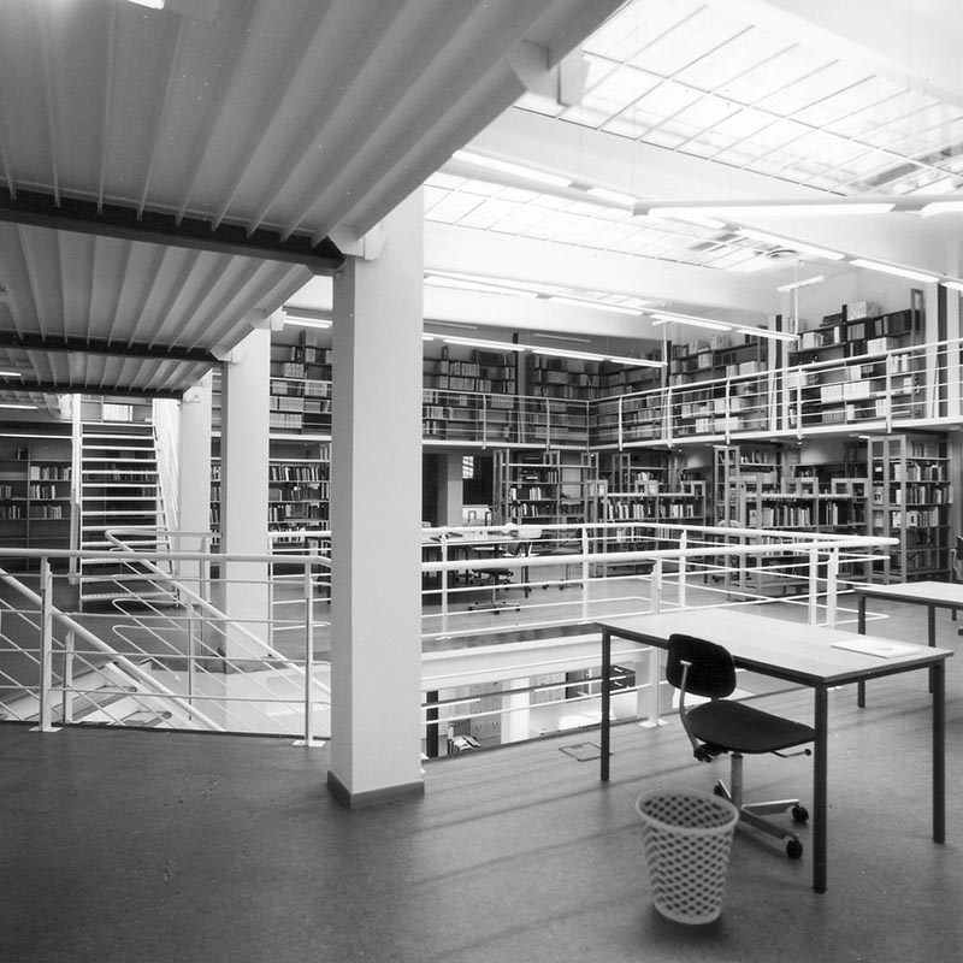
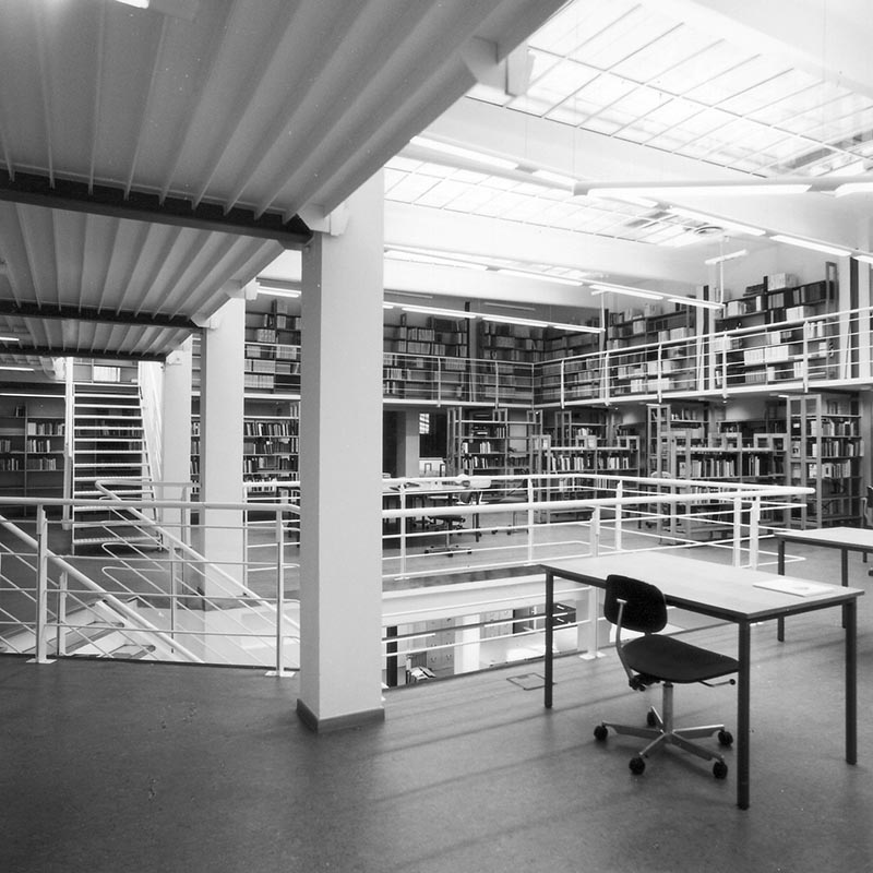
- wastebasket [634,787,739,926]
